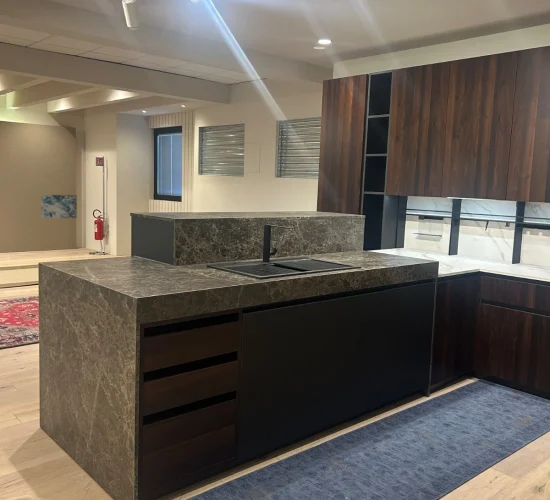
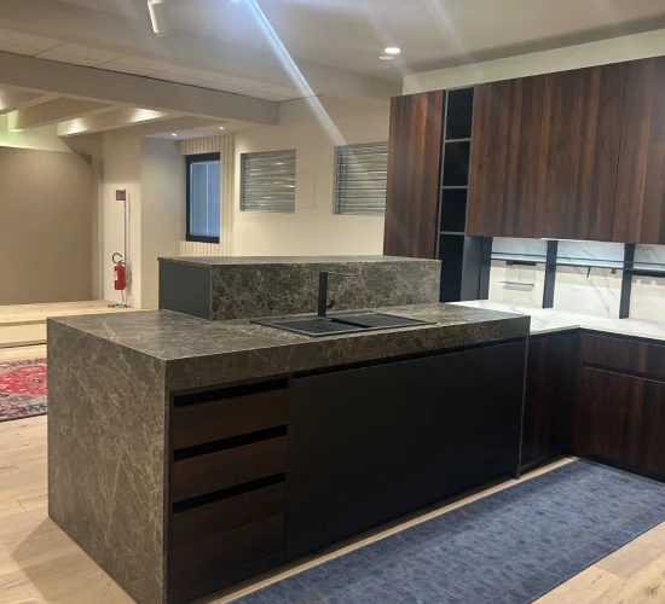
- wall art [40,194,78,219]
